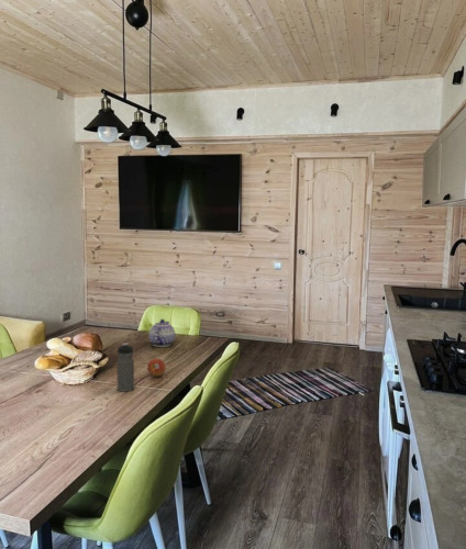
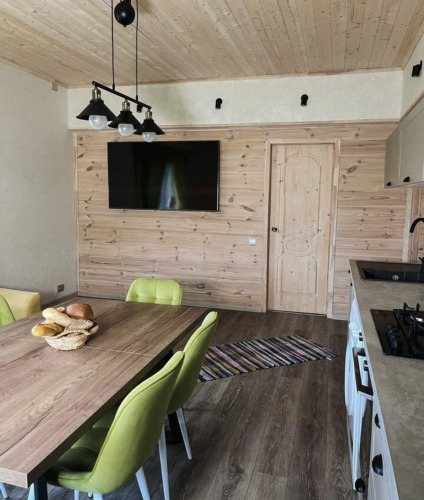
- water bottle [115,343,135,393]
- fruit [146,358,166,378]
- teapot [147,318,176,348]
